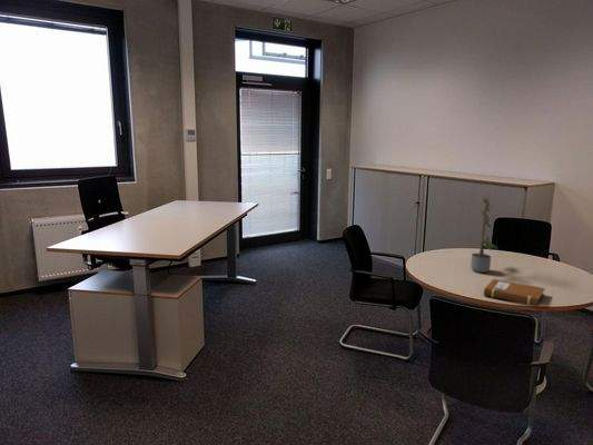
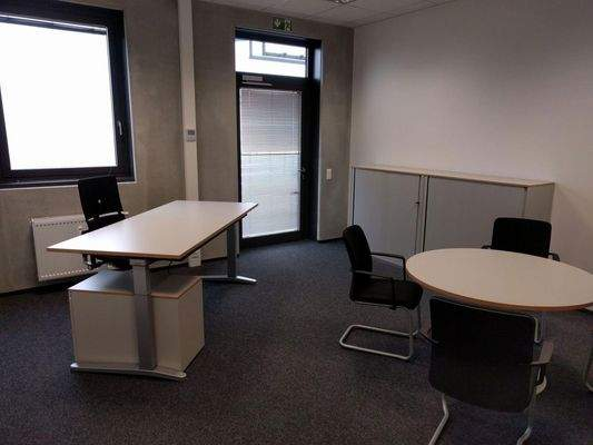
- notebook [483,278,546,307]
- potted plant [470,194,500,274]
